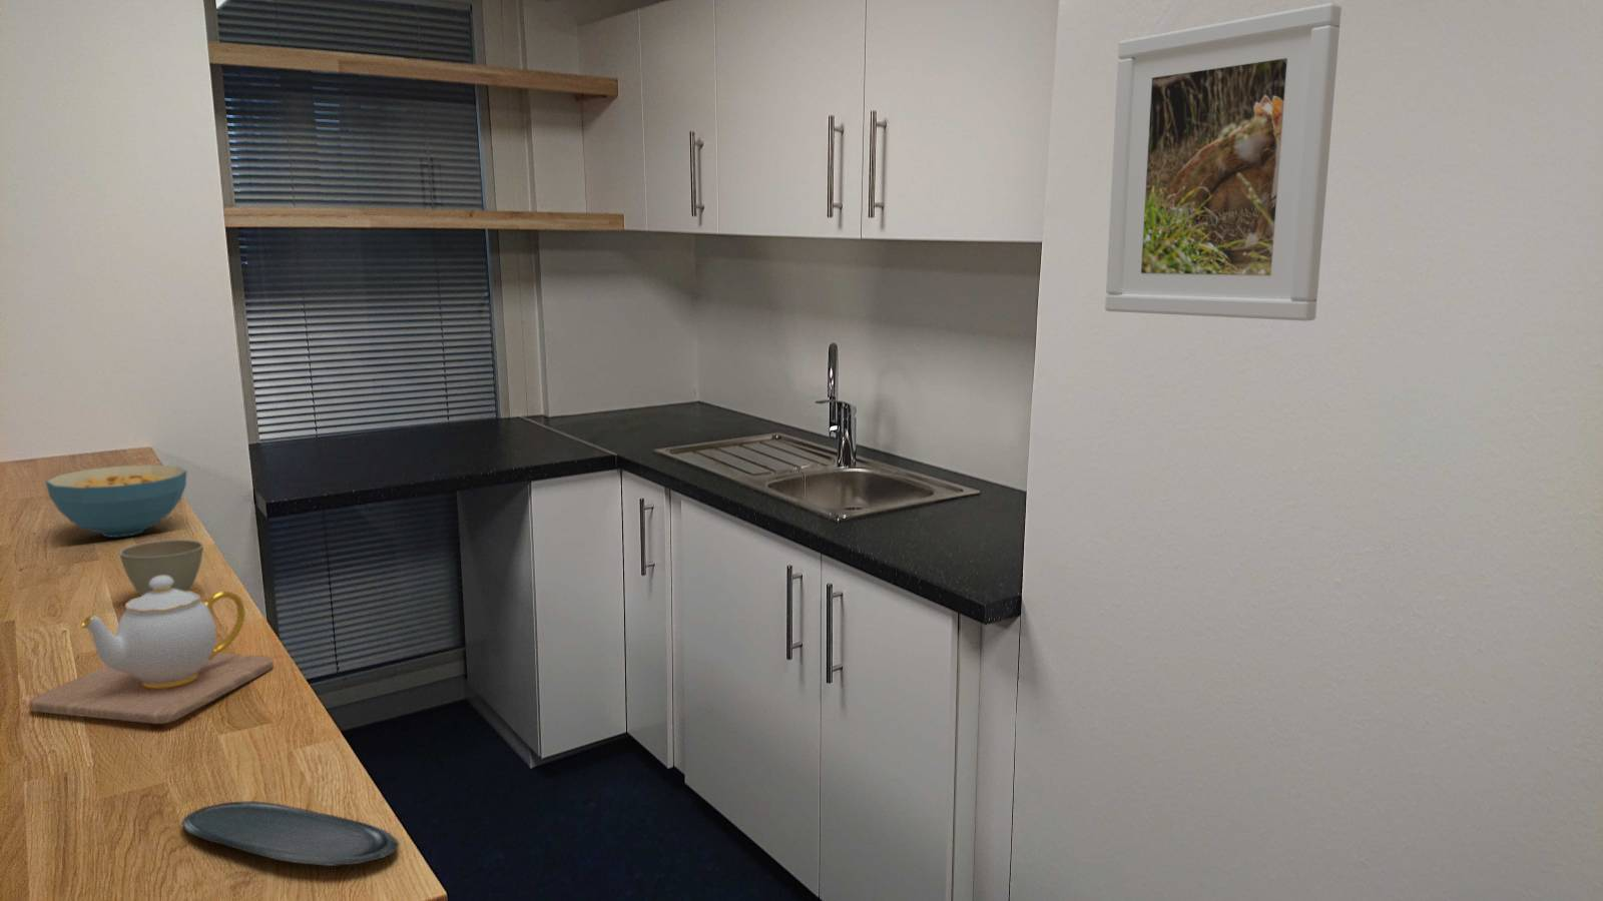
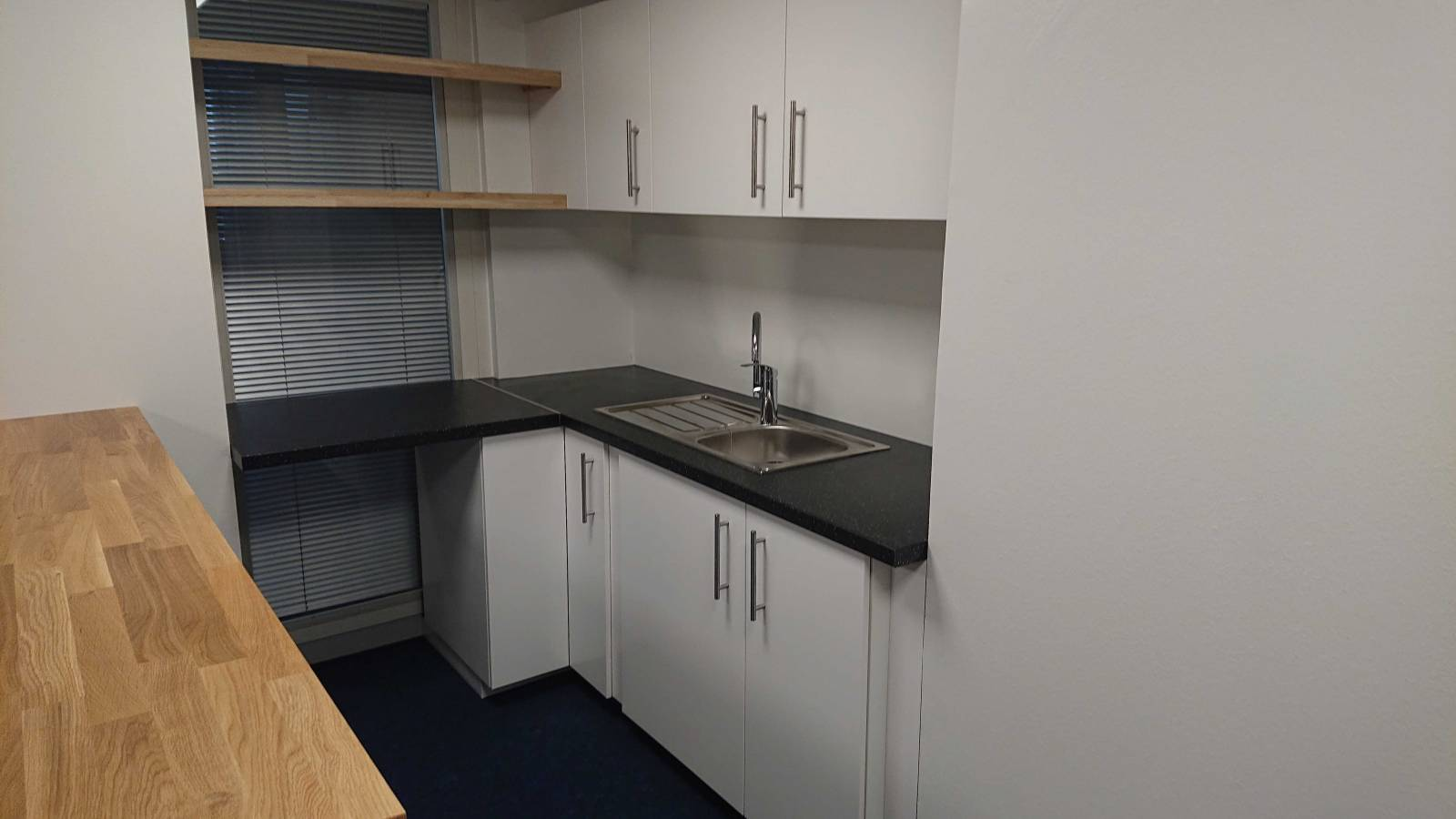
- flower pot [118,539,205,596]
- oval tray [181,800,400,867]
- cereal bowl [45,463,188,539]
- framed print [1104,2,1342,321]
- teapot [28,575,274,725]
